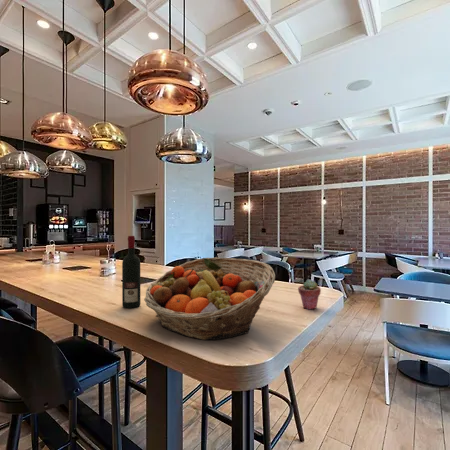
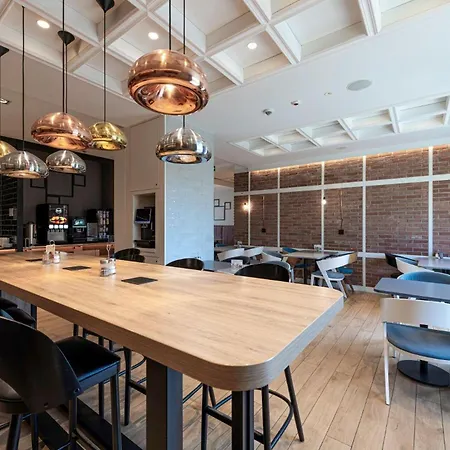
- fruit basket [143,257,276,341]
- alcohol [121,235,141,309]
- potted succulent [297,279,322,310]
